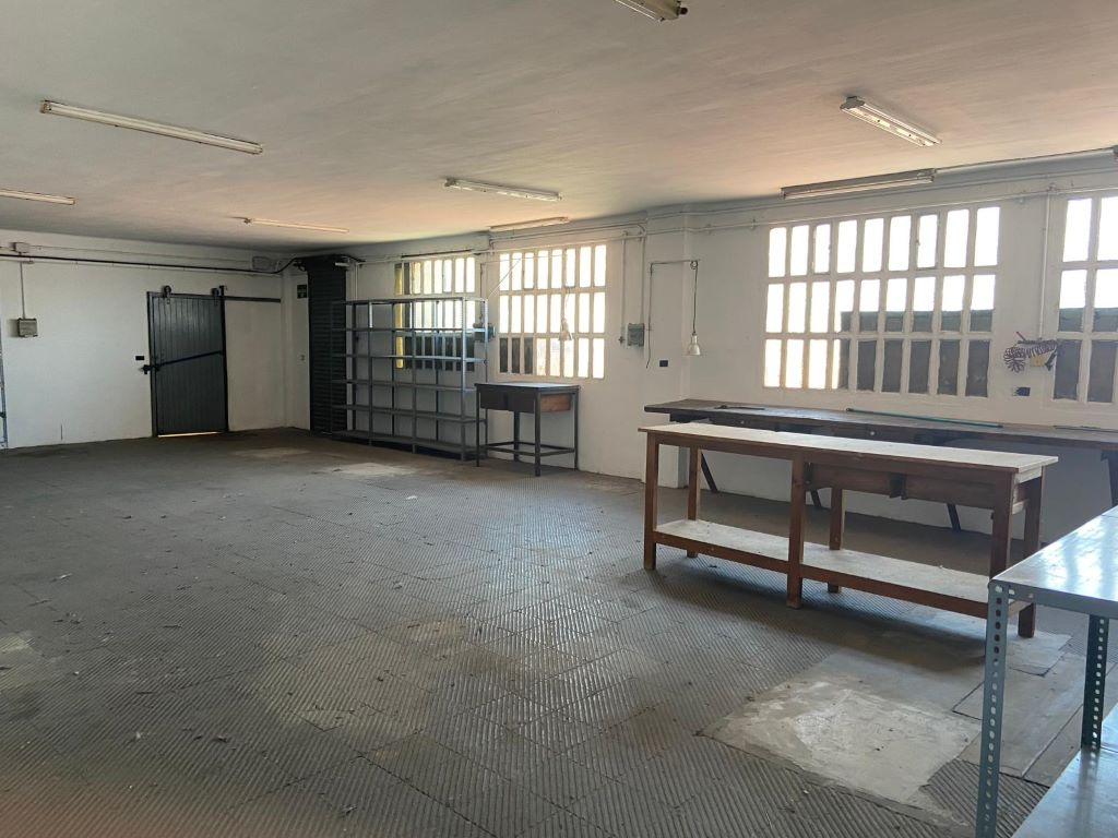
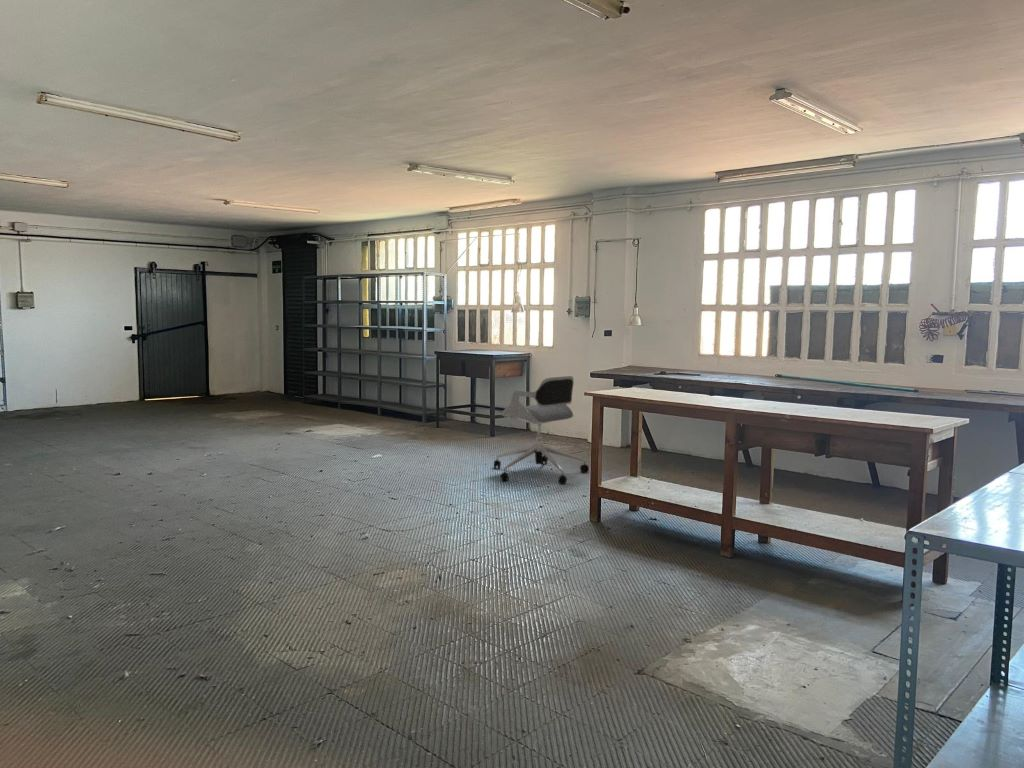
+ office chair [493,375,590,485]
